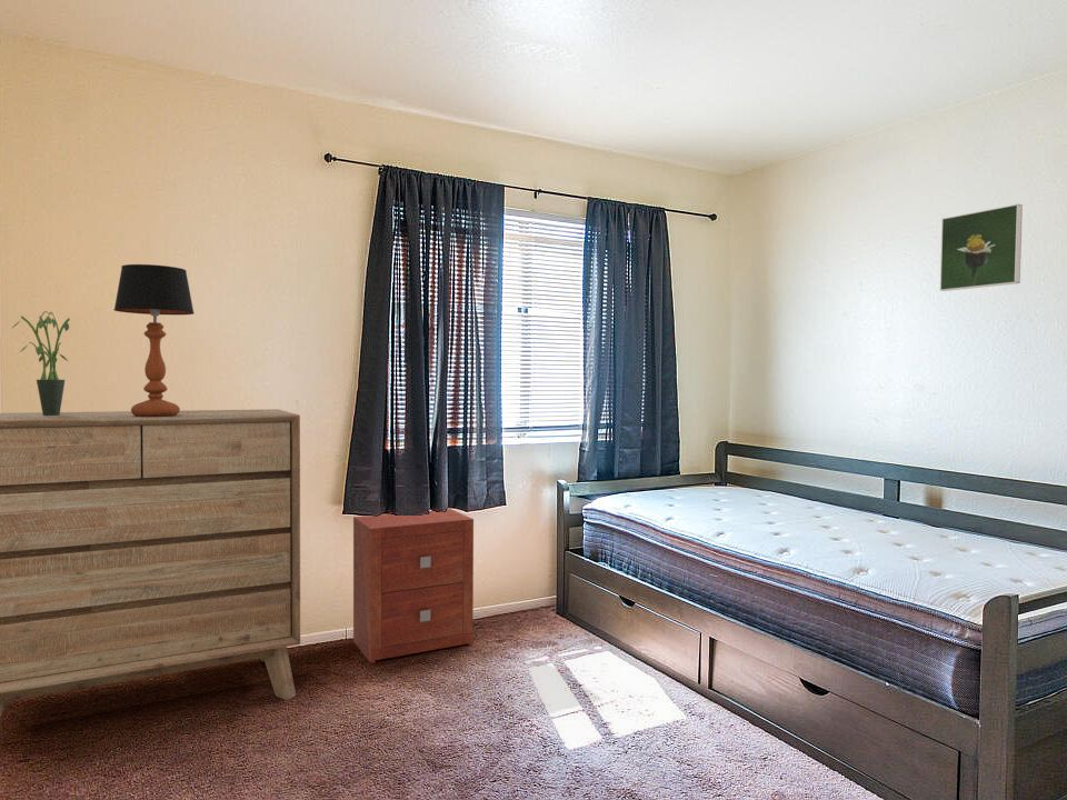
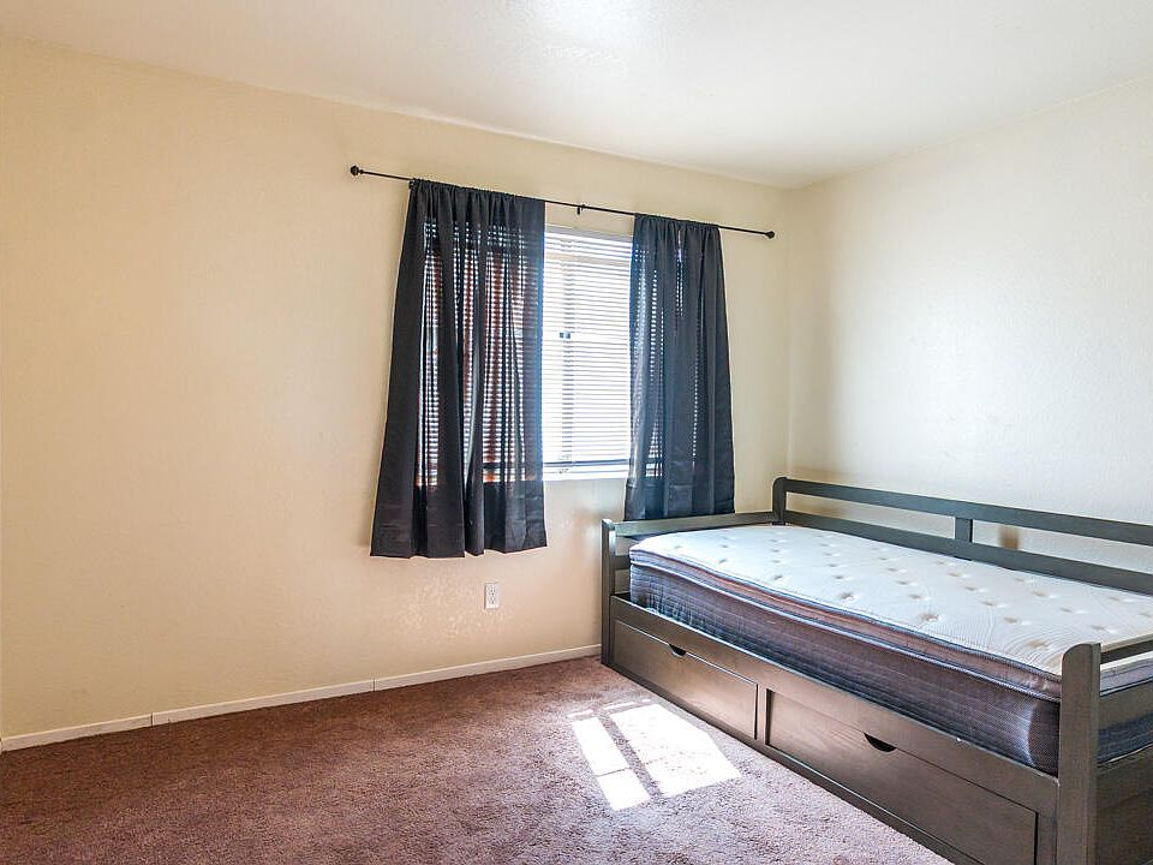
- potted plant [11,310,71,416]
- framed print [939,203,1024,292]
- nightstand [352,508,475,664]
- dresser [0,408,301,718]
- table lamp [113,263,196,417]
